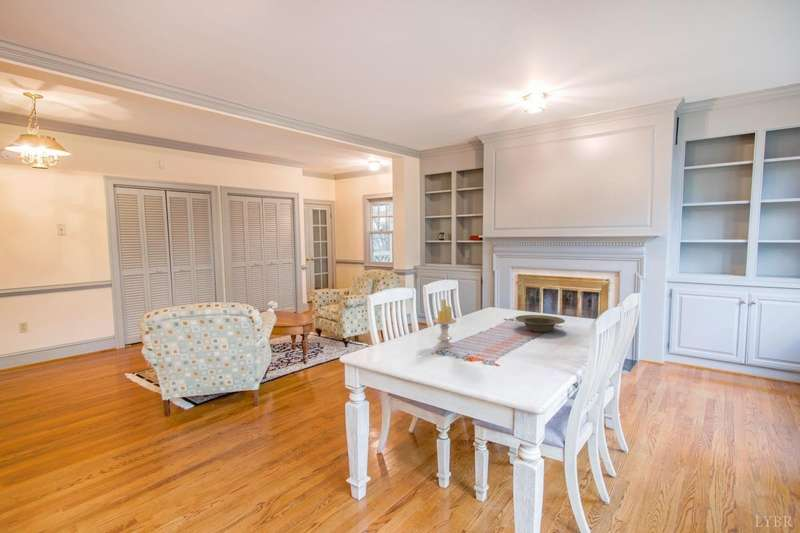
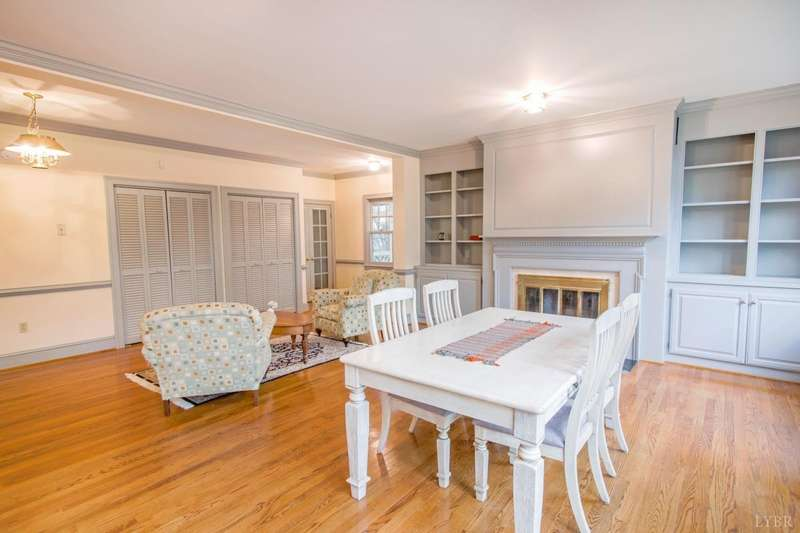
- candle [431,298,458,349]
- bowl [514,314,566,333]
